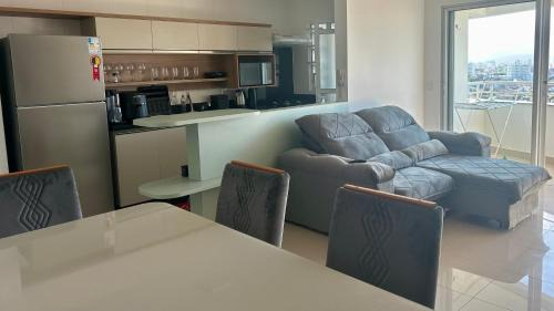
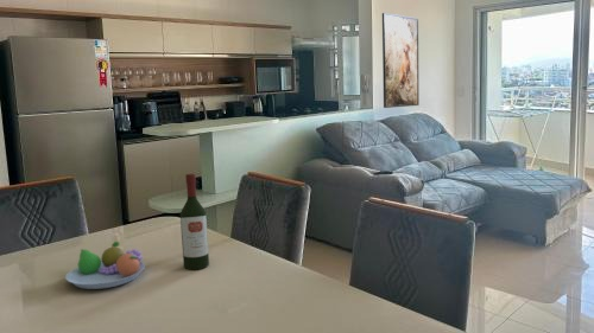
+ fruit bowl [64,241,146,290]
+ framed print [381,12,421,109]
+ wine bottle [179,172,210,270]
